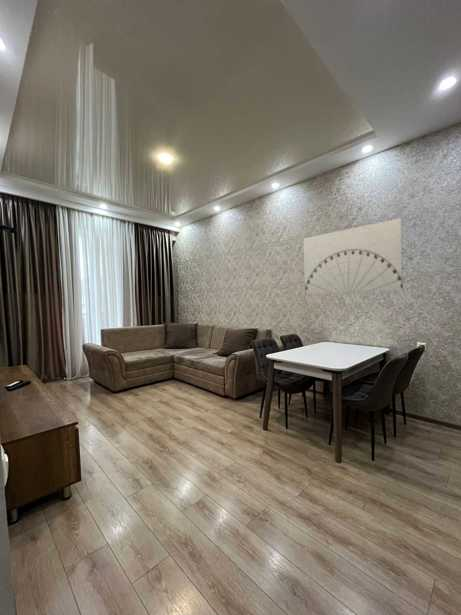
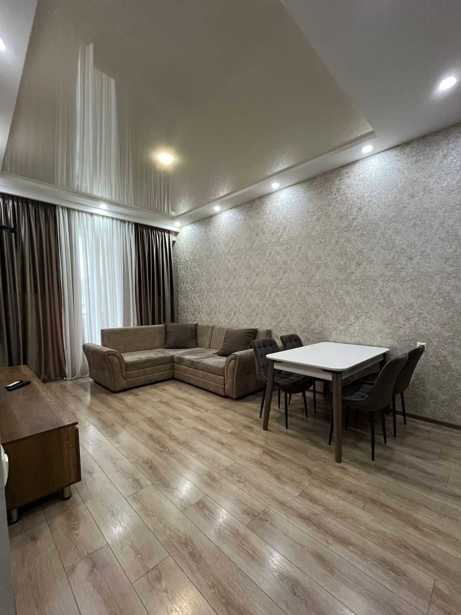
- wall art [303,217,404,296]
